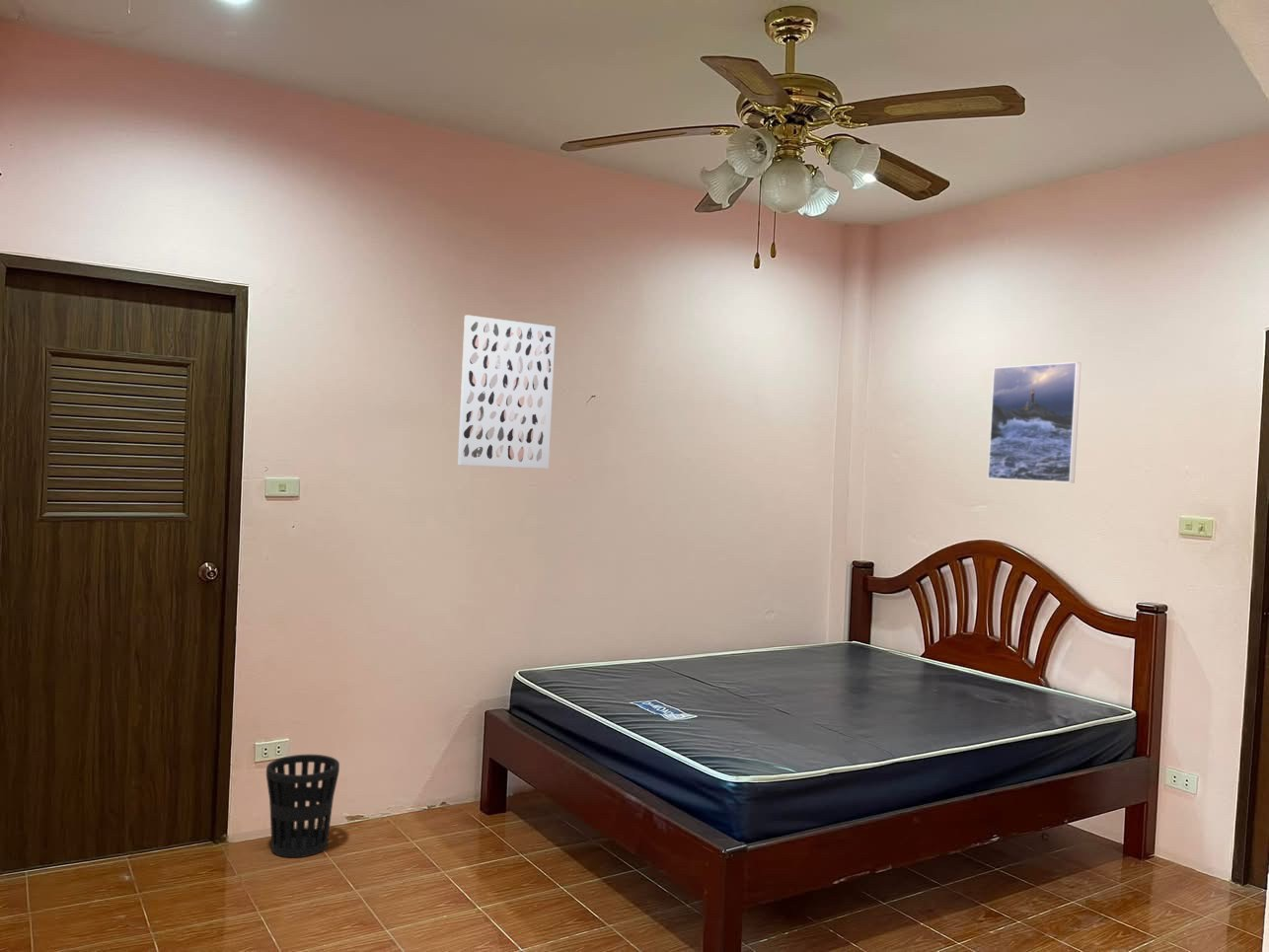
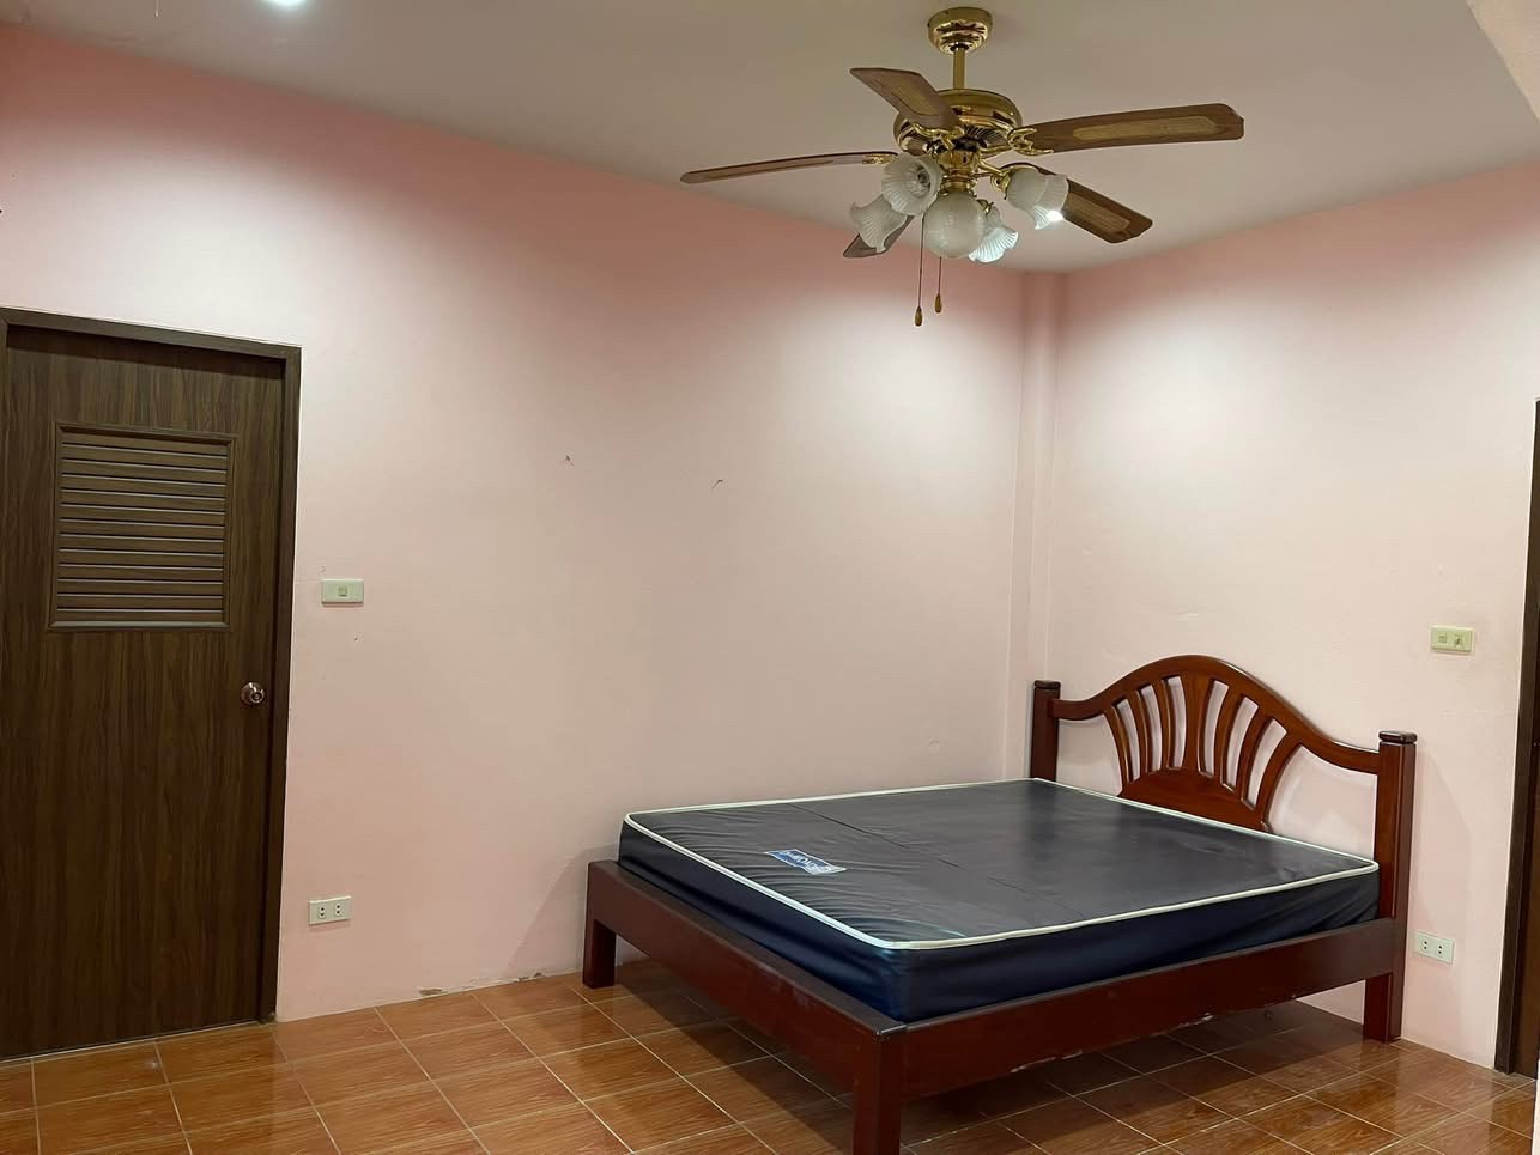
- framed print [987,361,1082,483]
- wall art [457,314,557,470]
- wastebasket [265,754,340,858]
